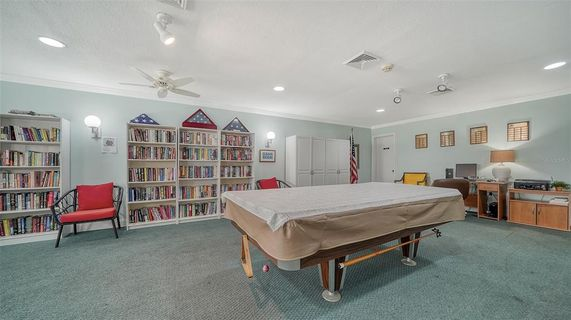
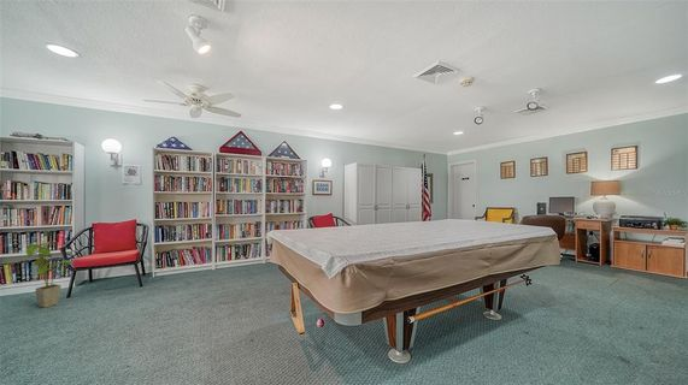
+ house plant [25,241,75,309]
